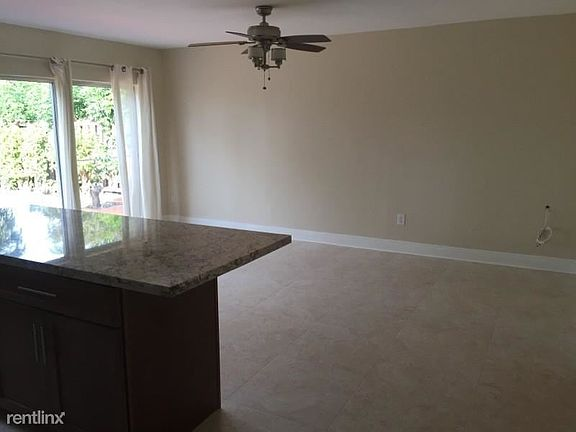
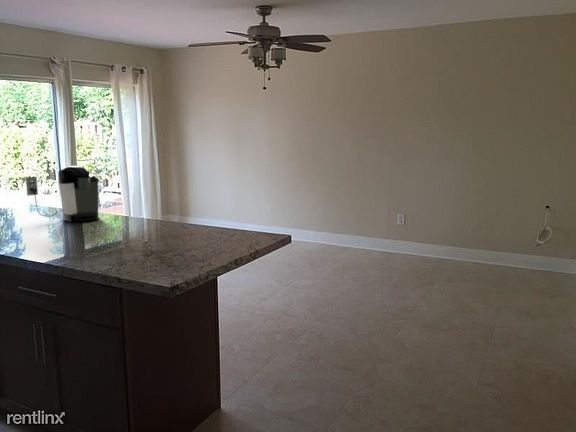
+ coffee maker [25,165,100,223]
